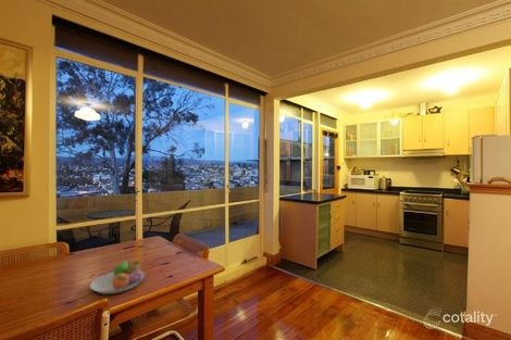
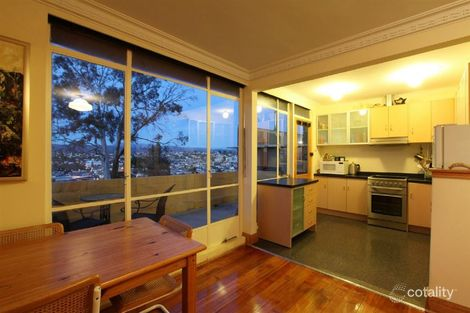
- fruit bowl [89,259,146,295]
